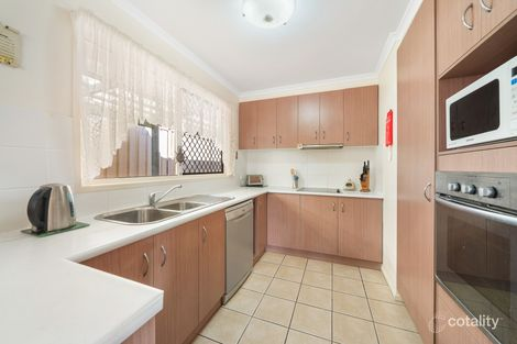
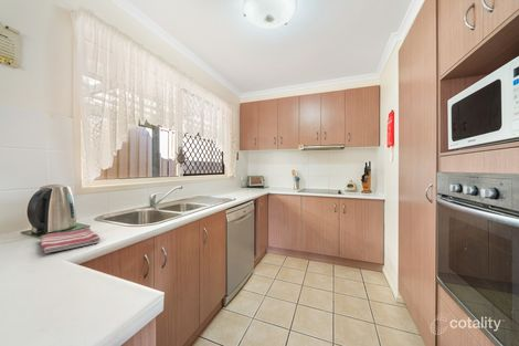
+ dish towel [39,227,102,254]
